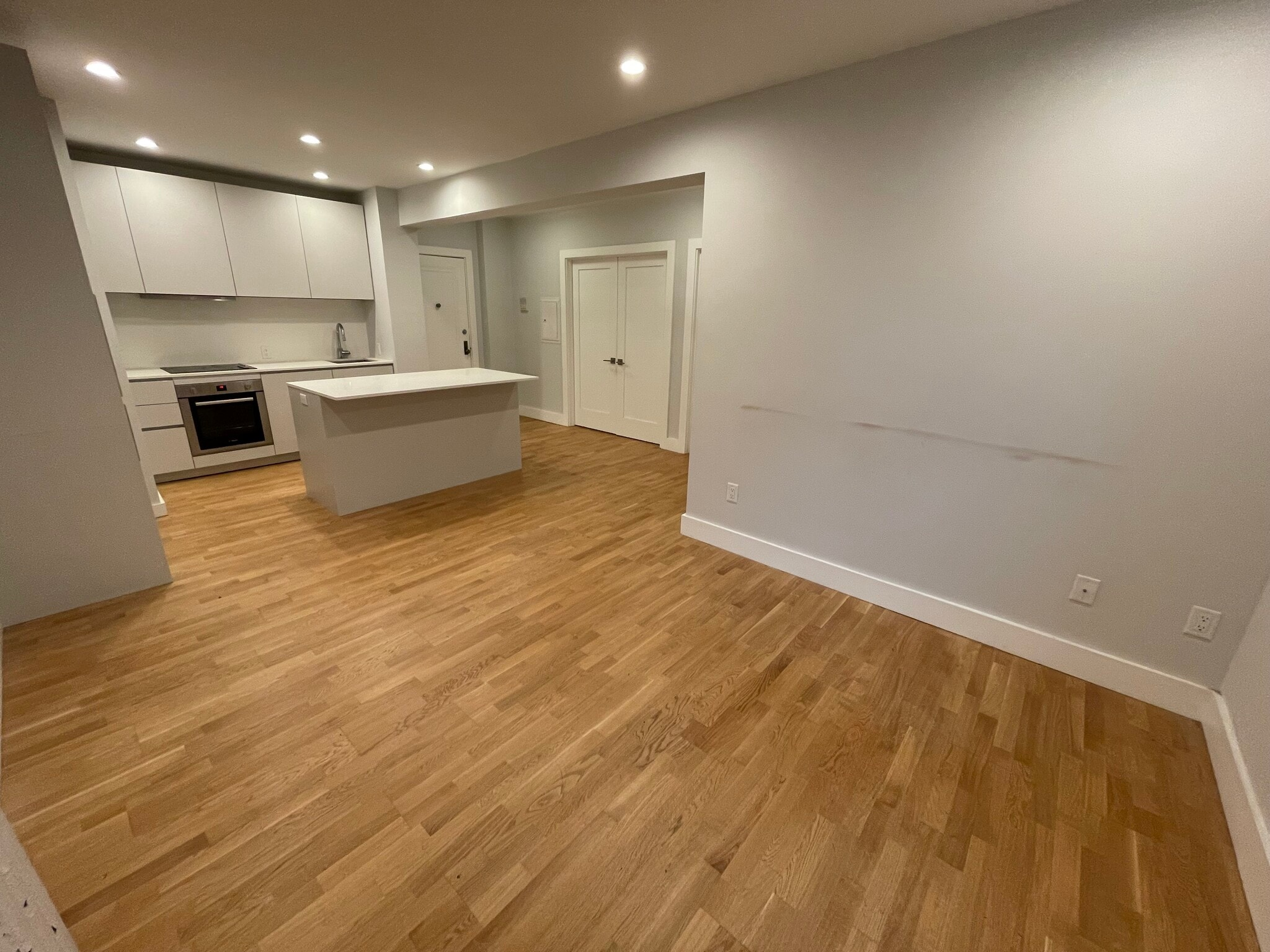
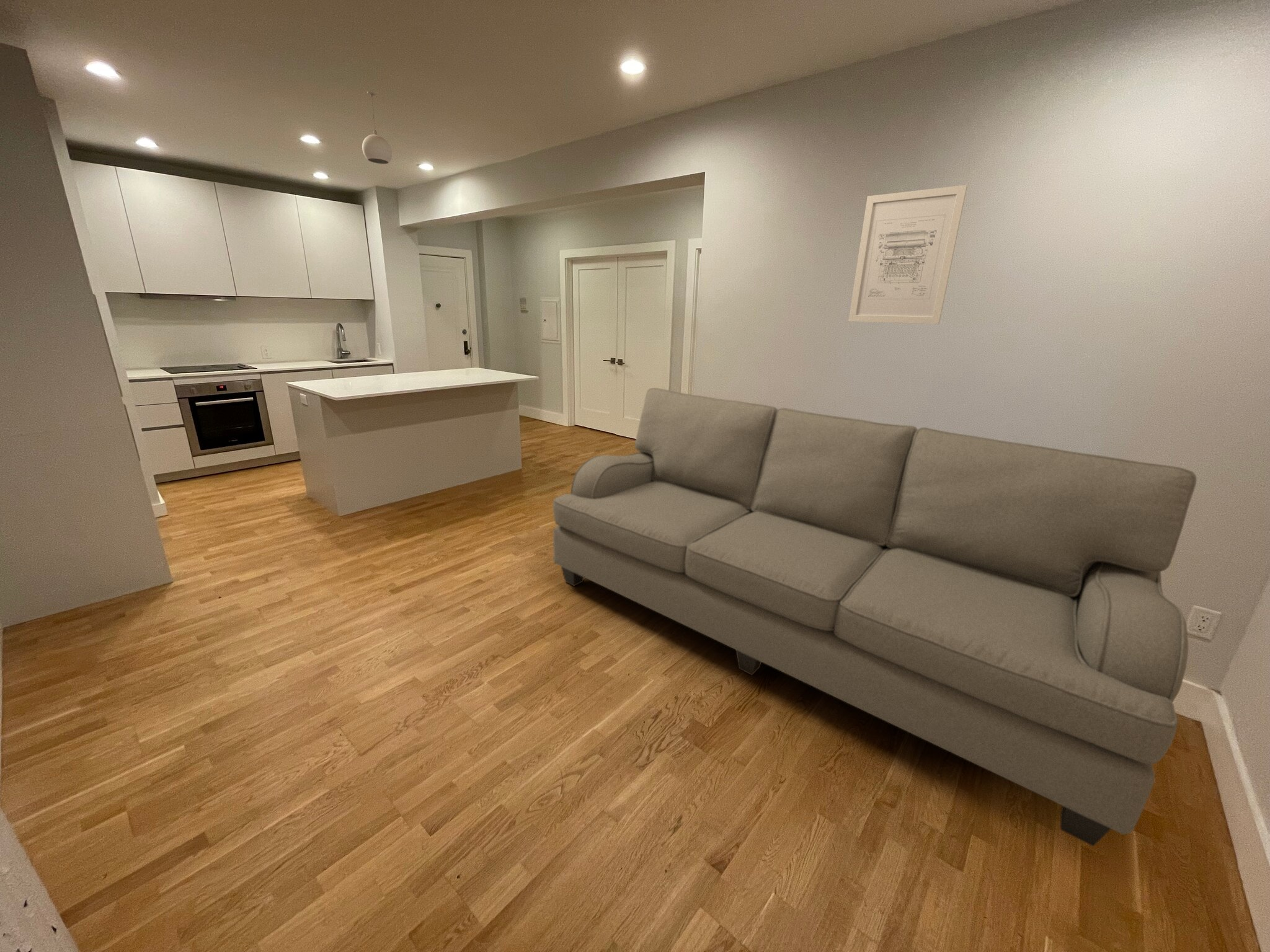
+ wall art [848,184,968,325]
+ sofa [553,387,1197,847]
+ pendant light [362,90,393,165]
